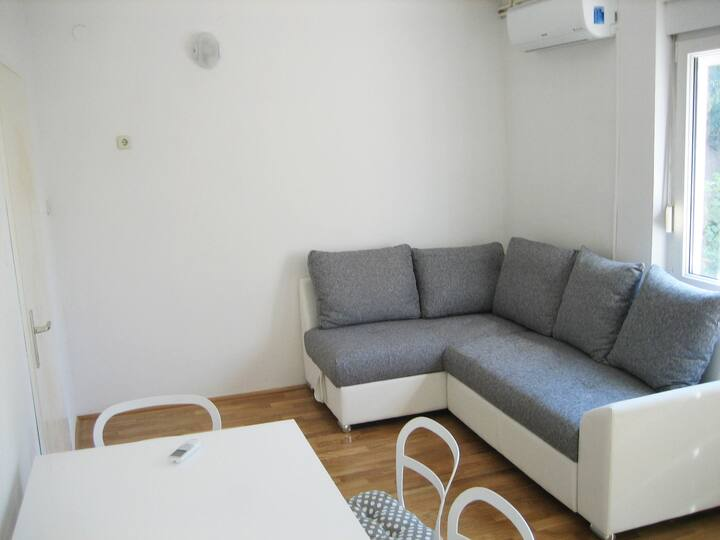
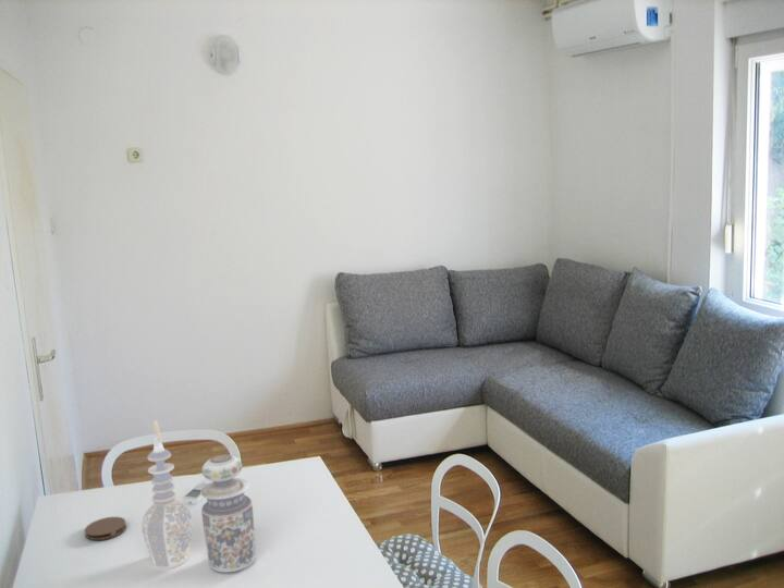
+ coaster [84,516,127,541]
+ decorative vase [140,419,257,574]
